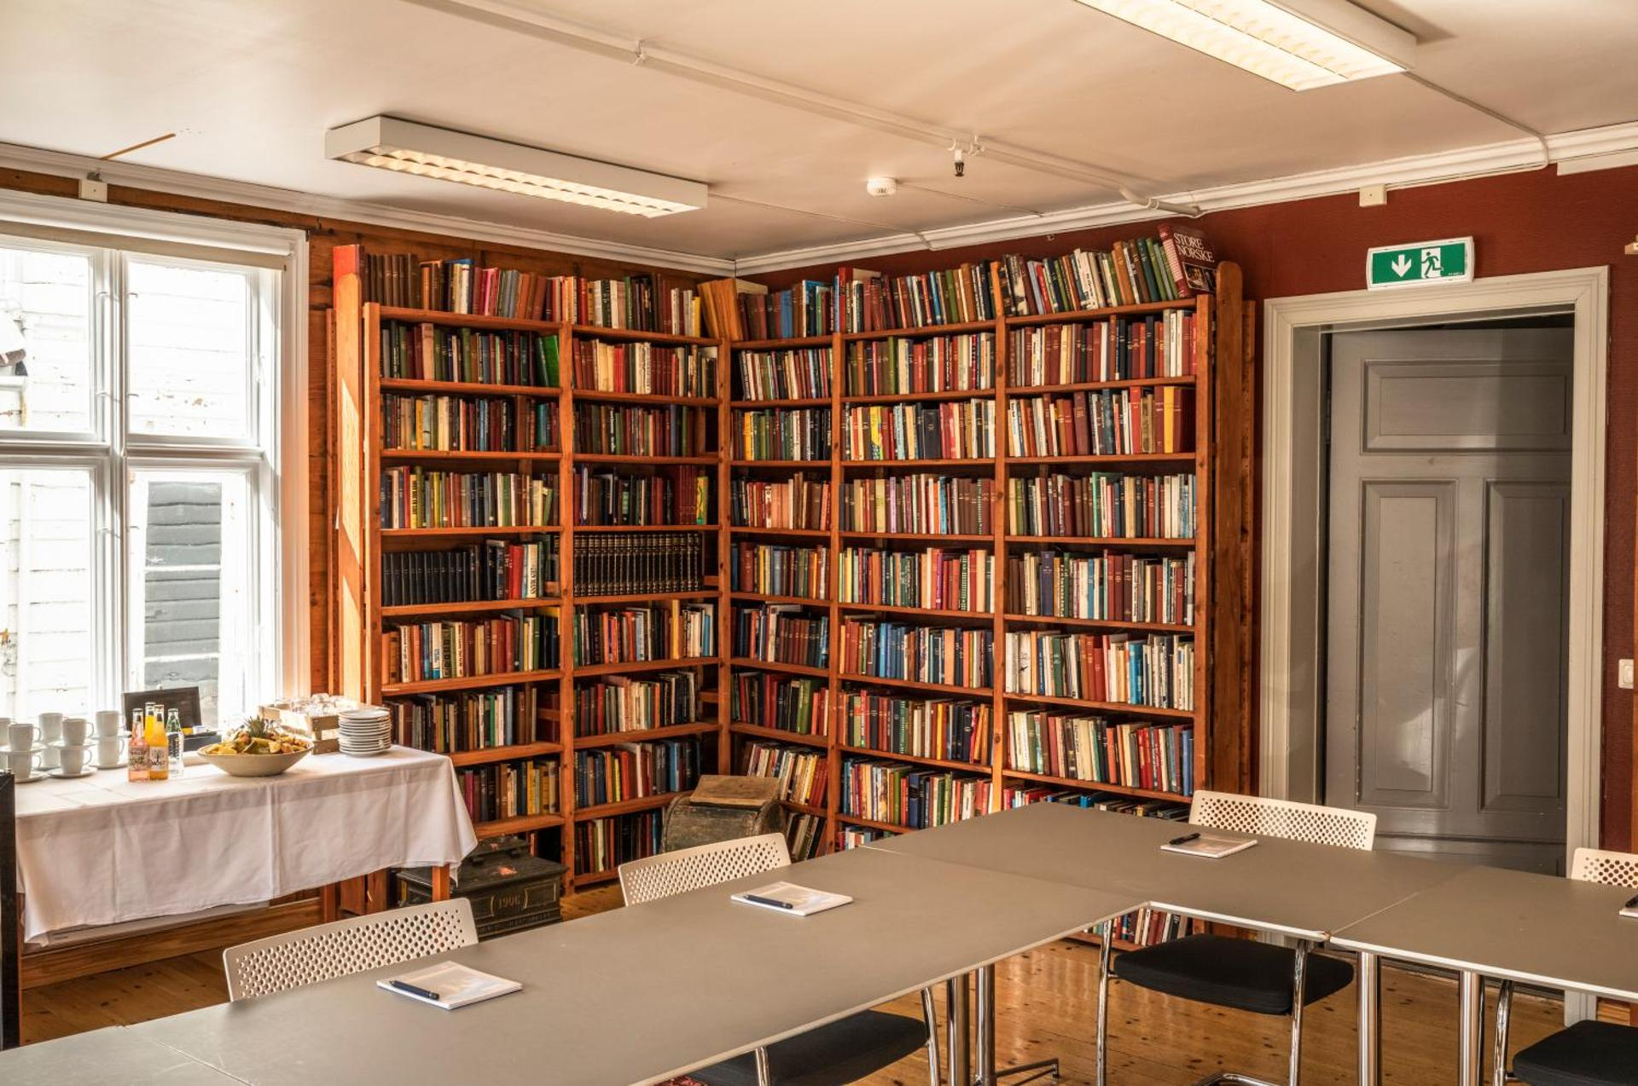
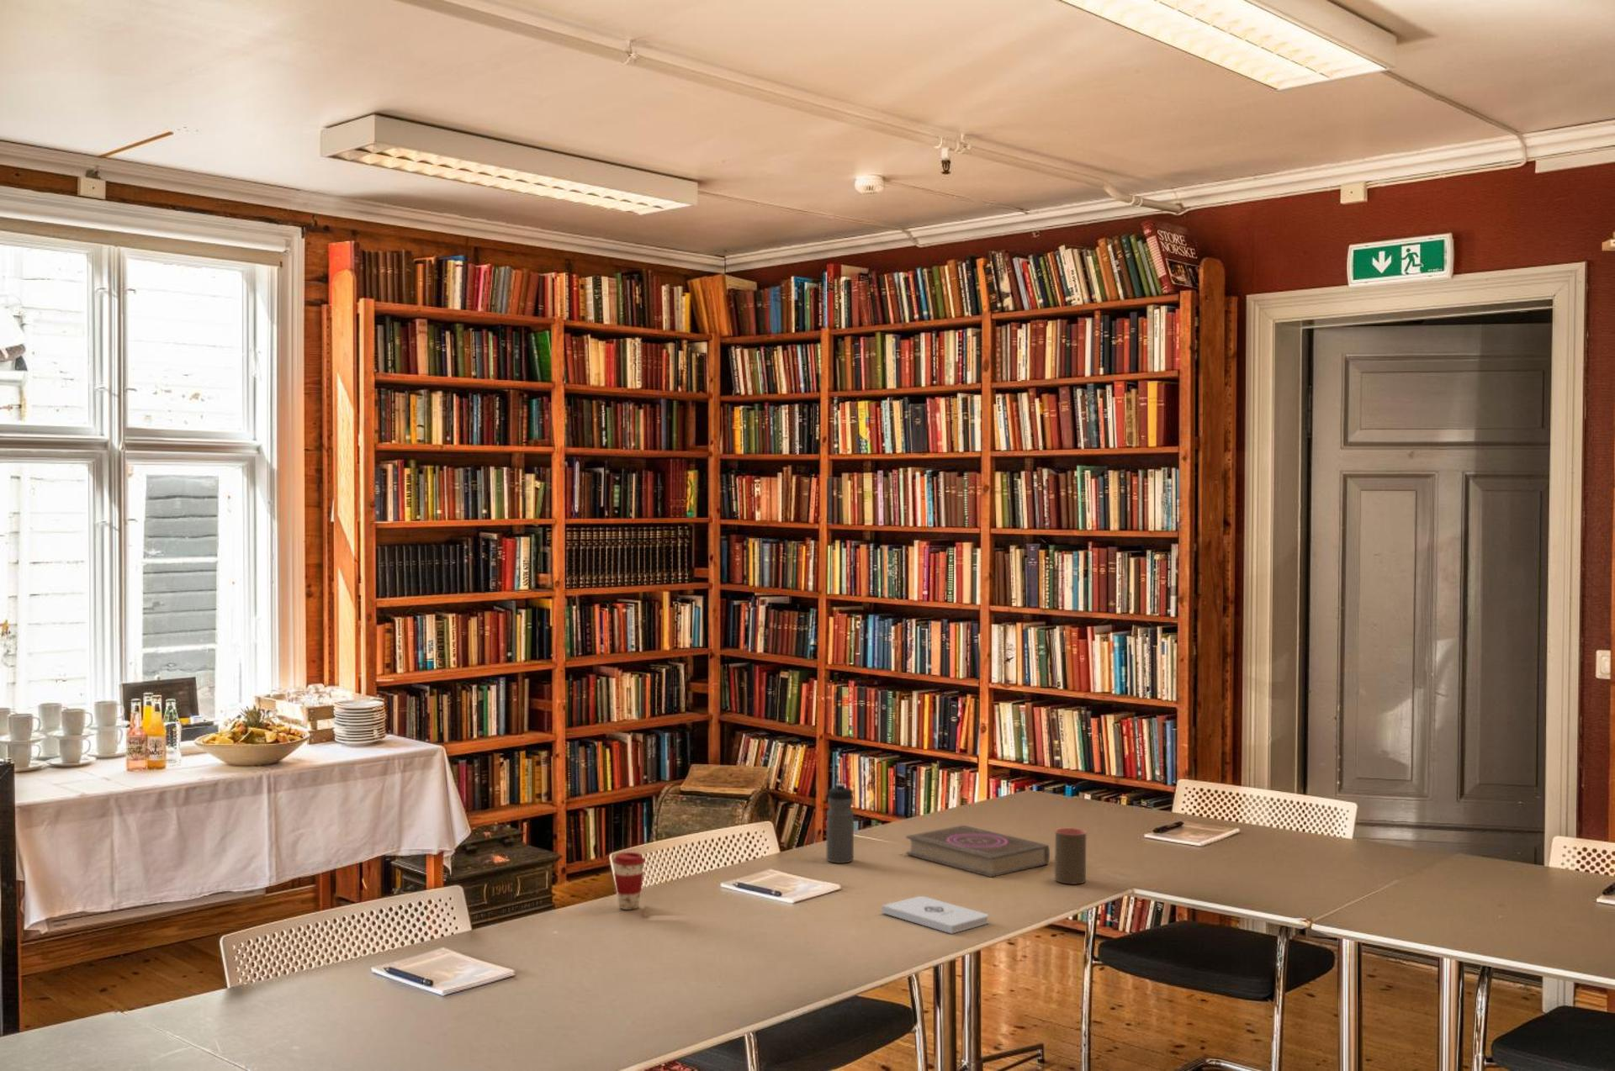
+ book [905,825,1051,877]
+ water bottle [825,783,855,864]
+ cup [1054,827,1087,886]
+ coffee cup [612,851,646,911]
+ notepad [881,895,989,935]
